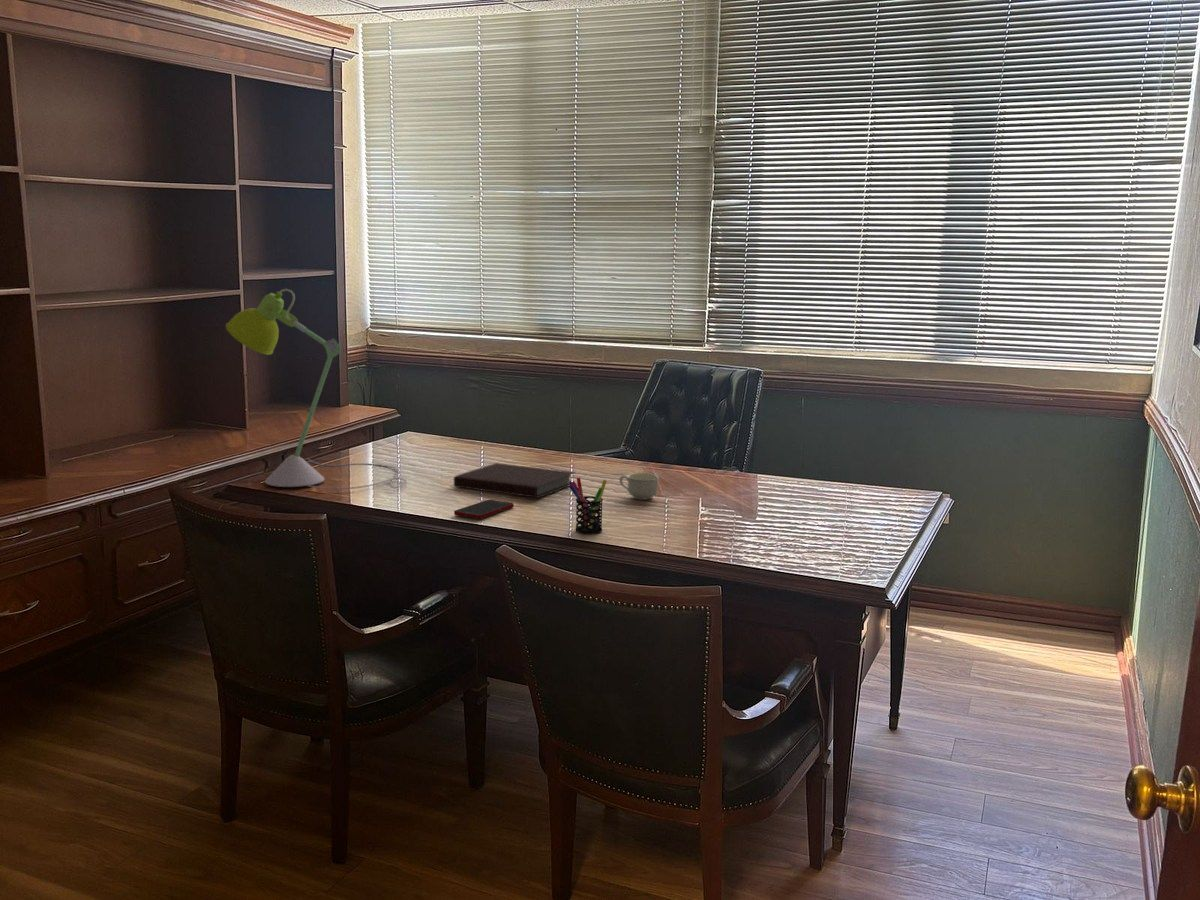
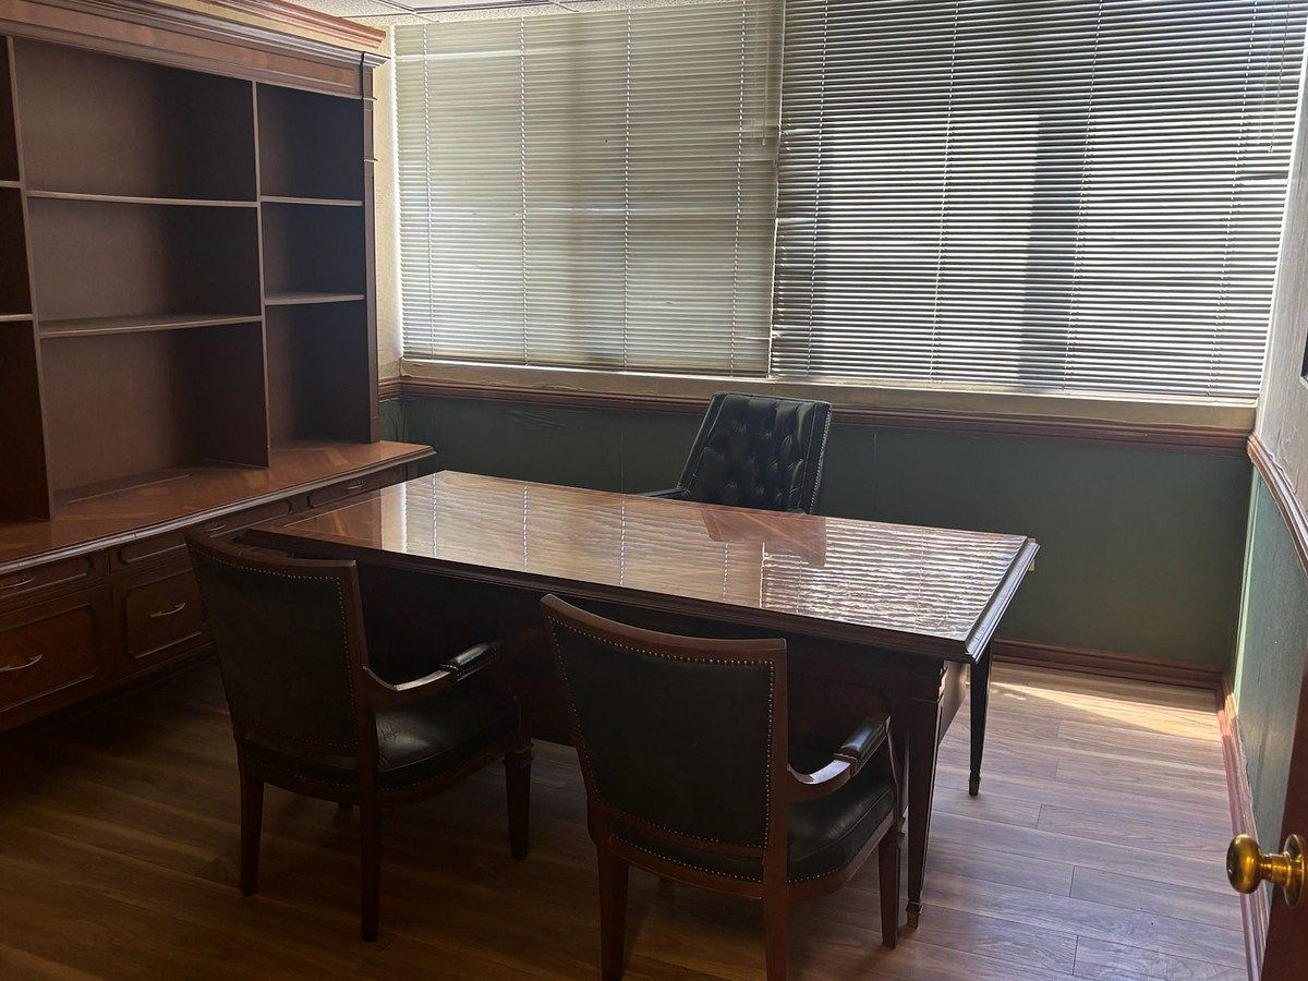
- cup [618,472,659,501]
- cell phone [453,499,515,520]
- desk lamp [225,288,408,490]
- pen holder [568,477,607,535]
- notebook [453,462,577,499]
